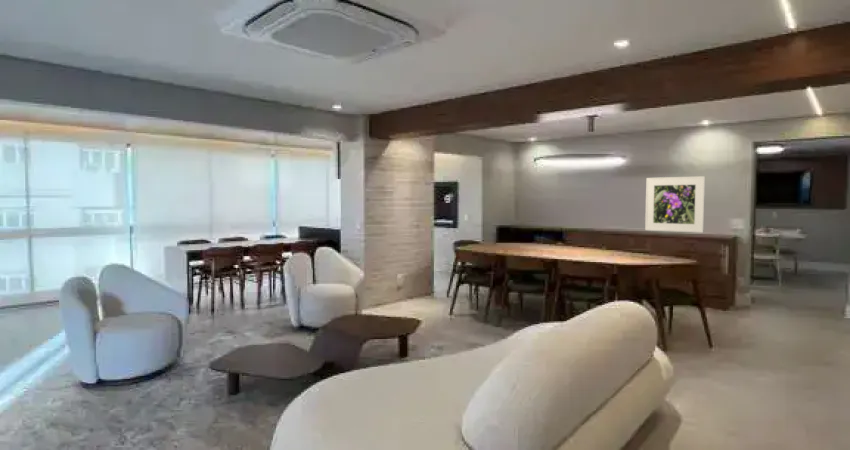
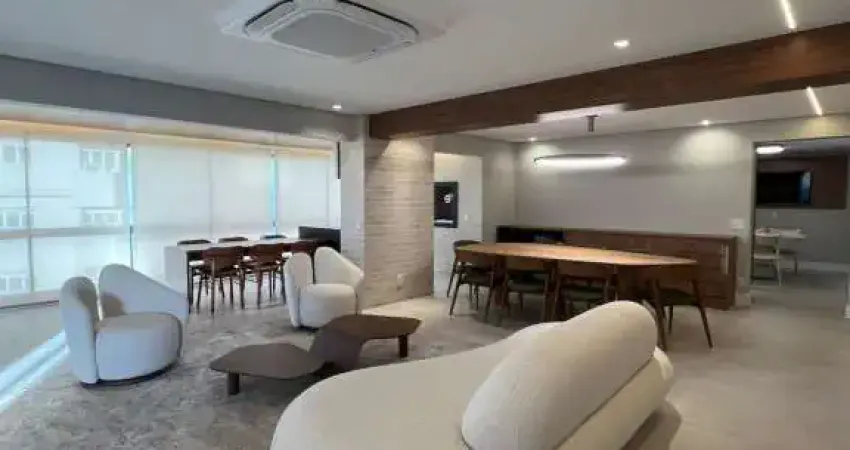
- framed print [644,175,706,234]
